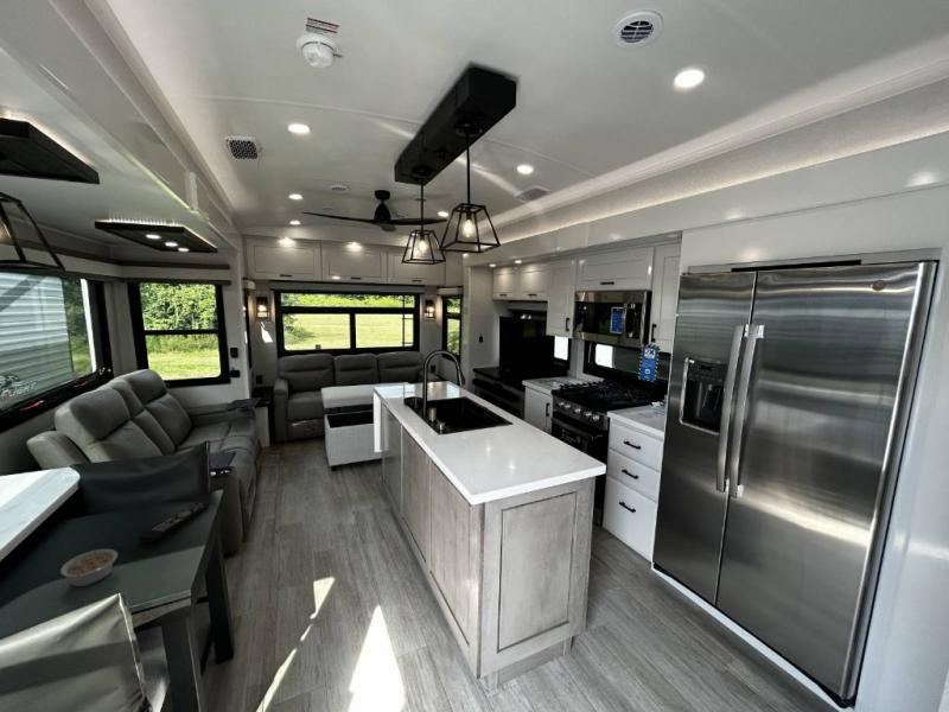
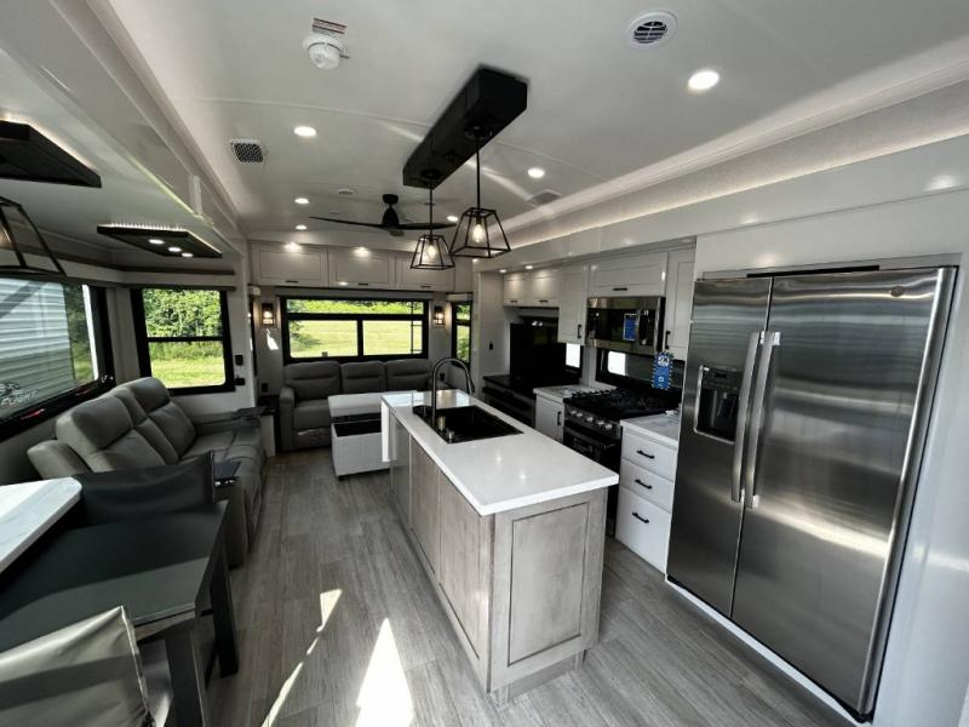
- remote control [138,501,211,545]
- legume [59,548,119,587]
